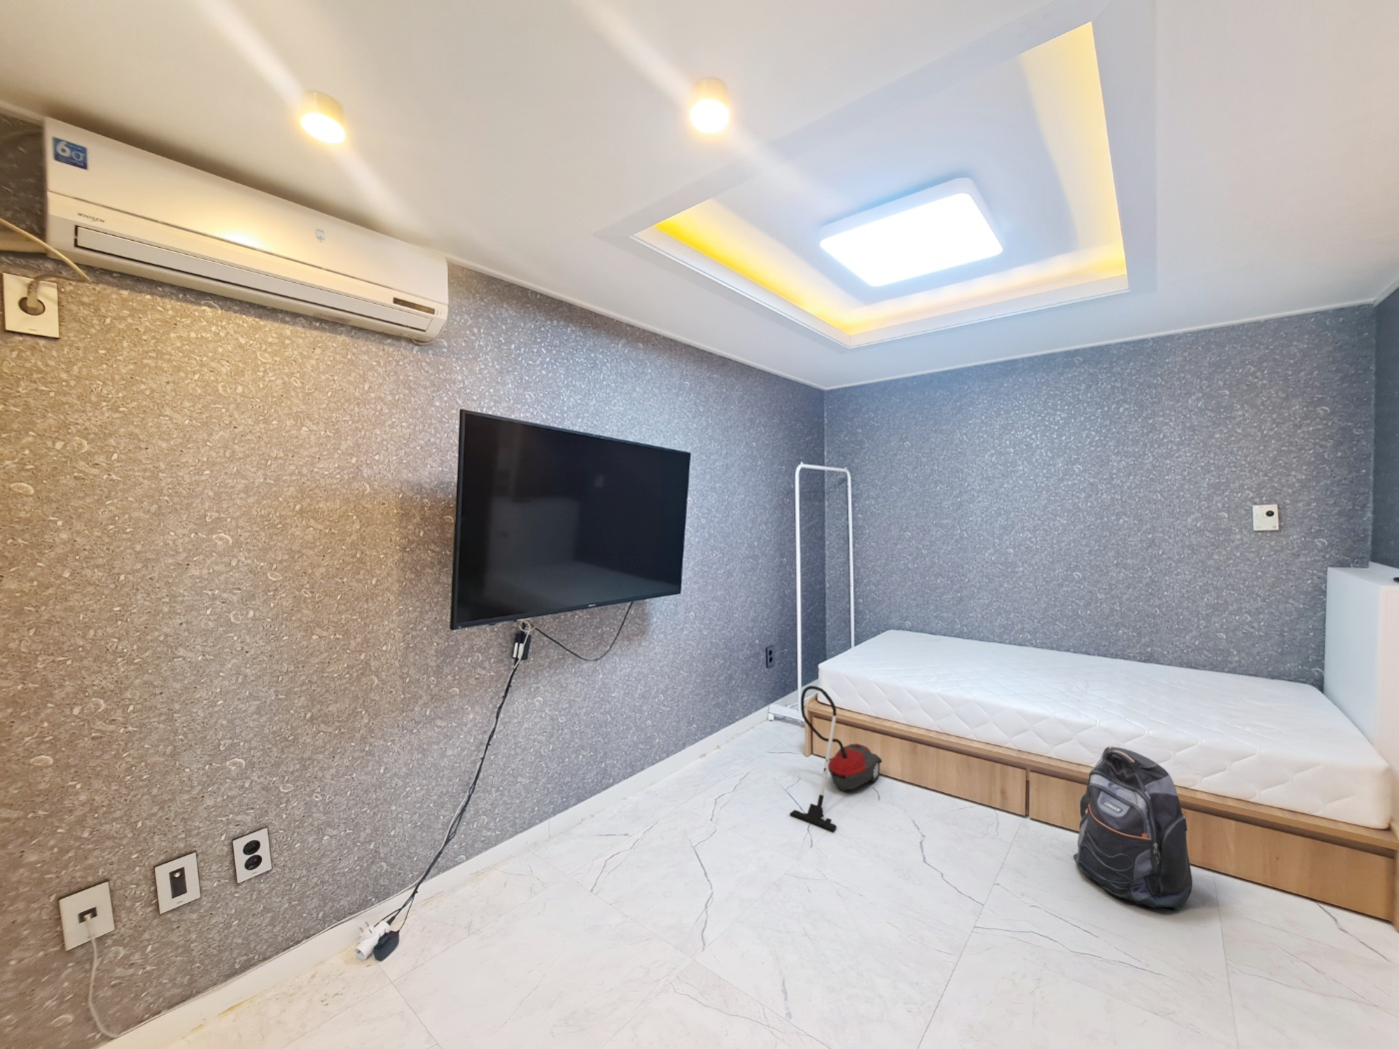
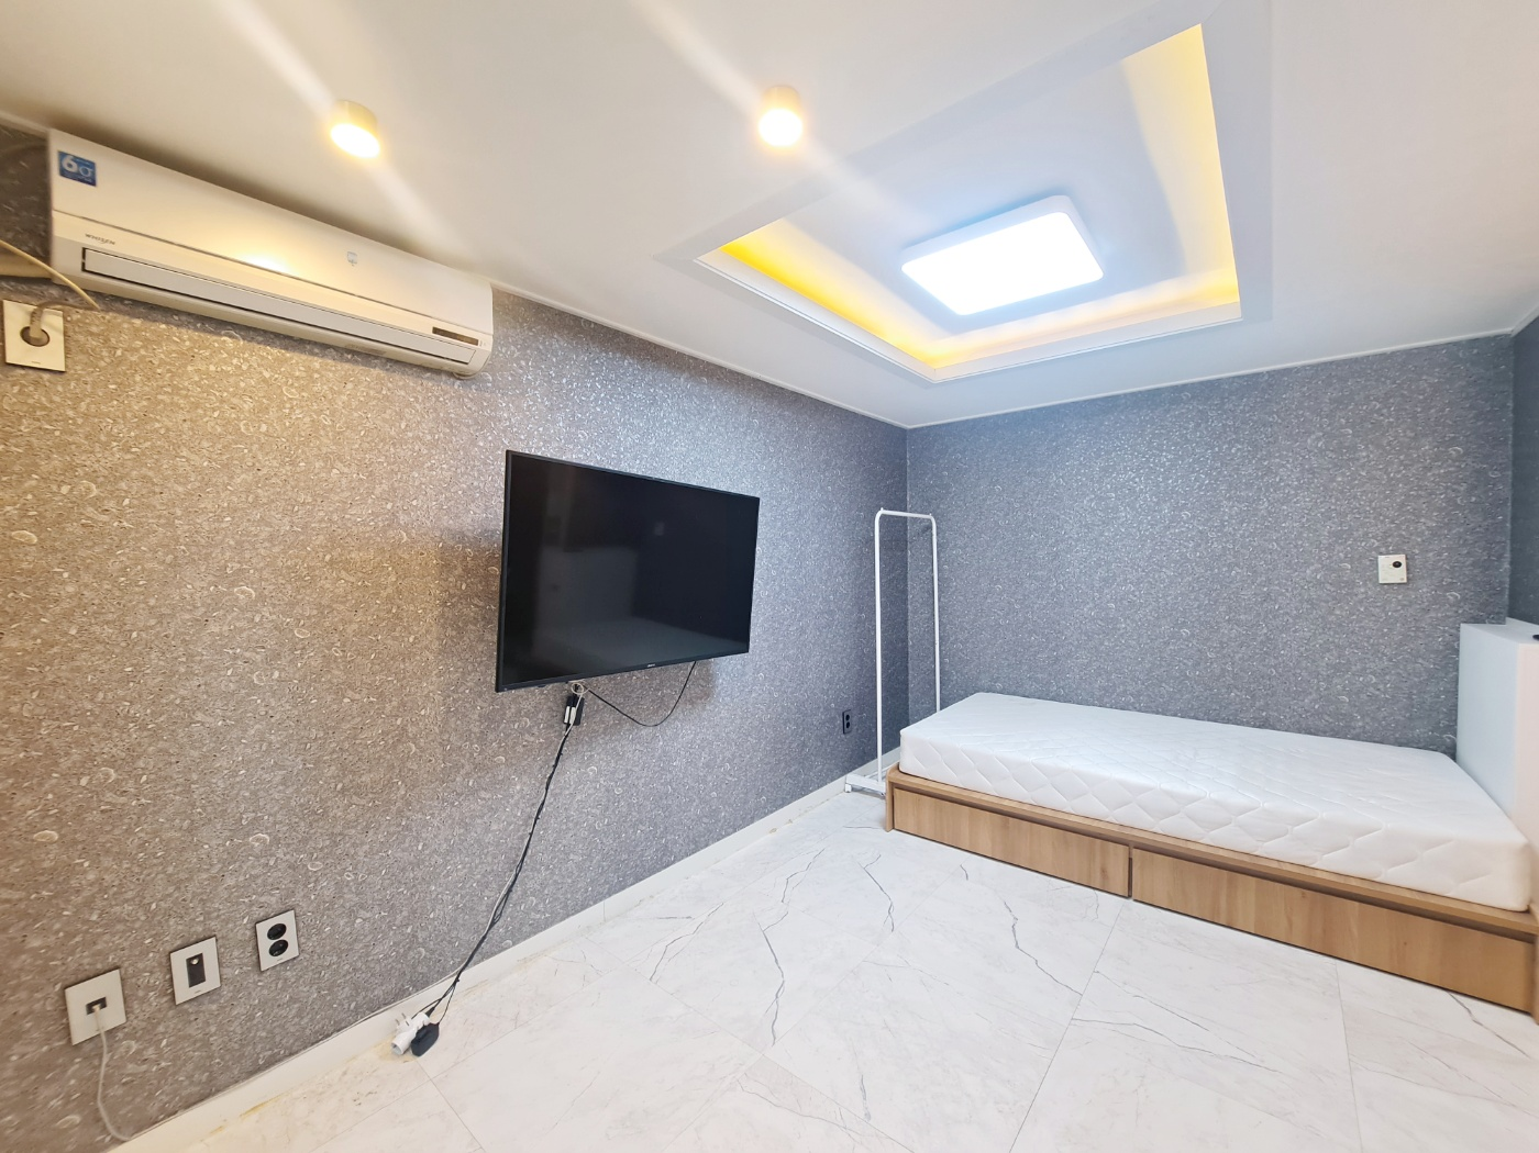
- vacuum cleaner [789,685,882,832]
- backpack [1072,745,1193,911]
